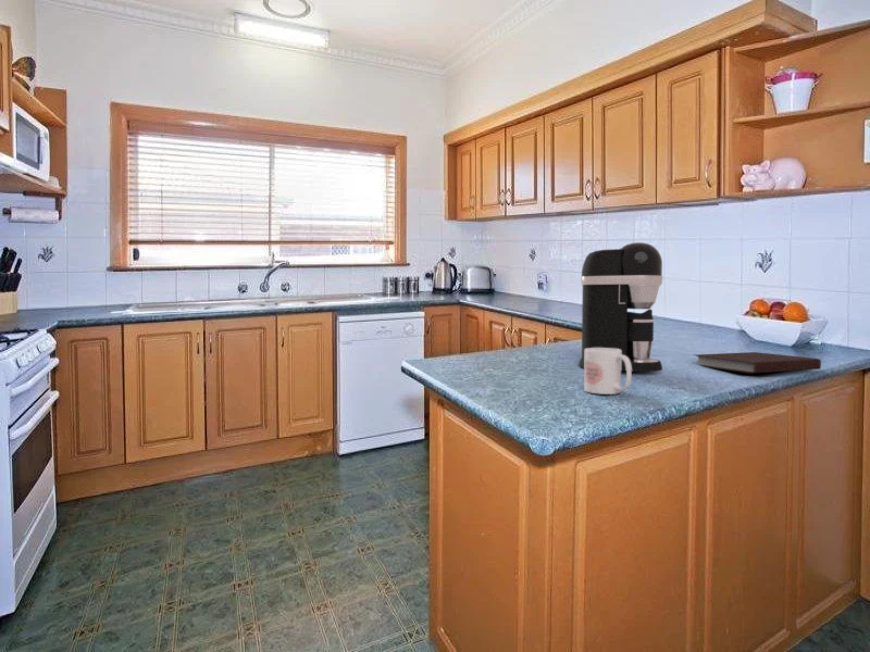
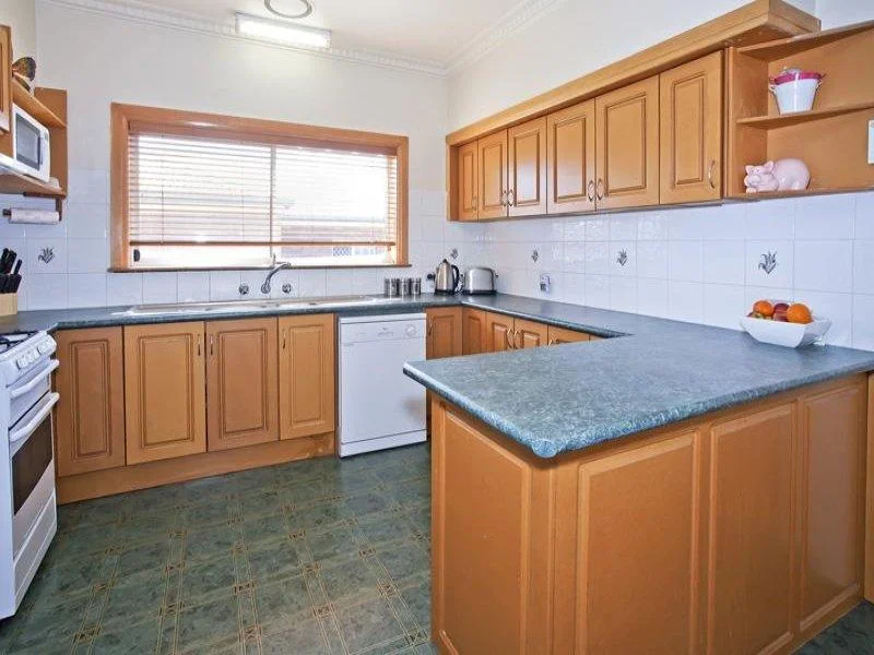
- coffee maker [577,241,663,373]
- notebook [694,351,822,374]
- mug [583,348,633,396]
